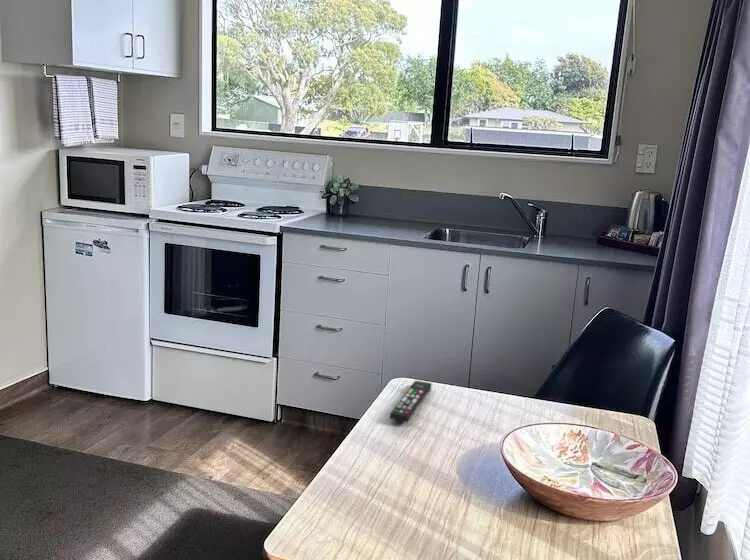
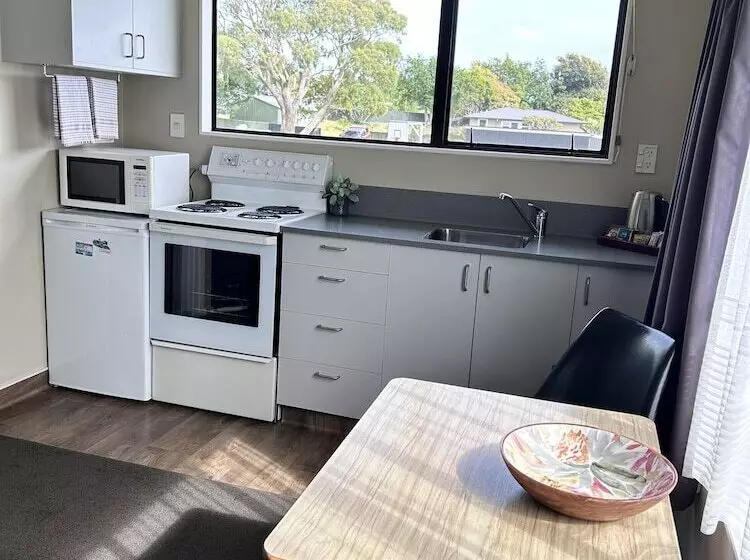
- remote control [389,380,433,423]
